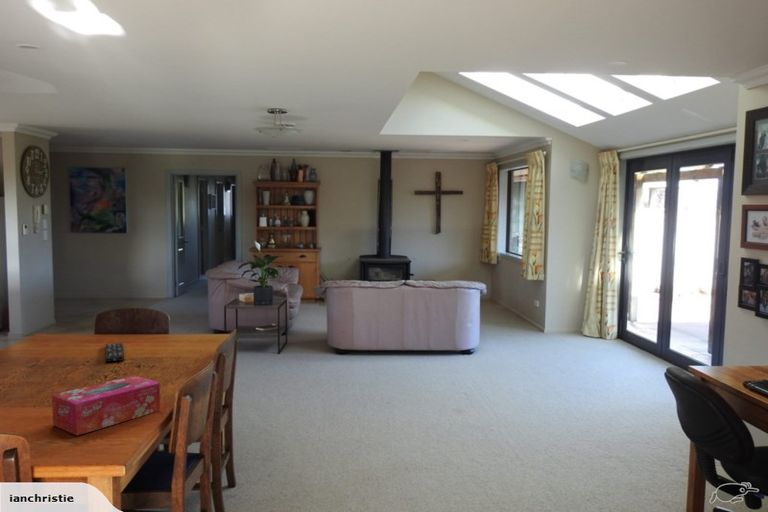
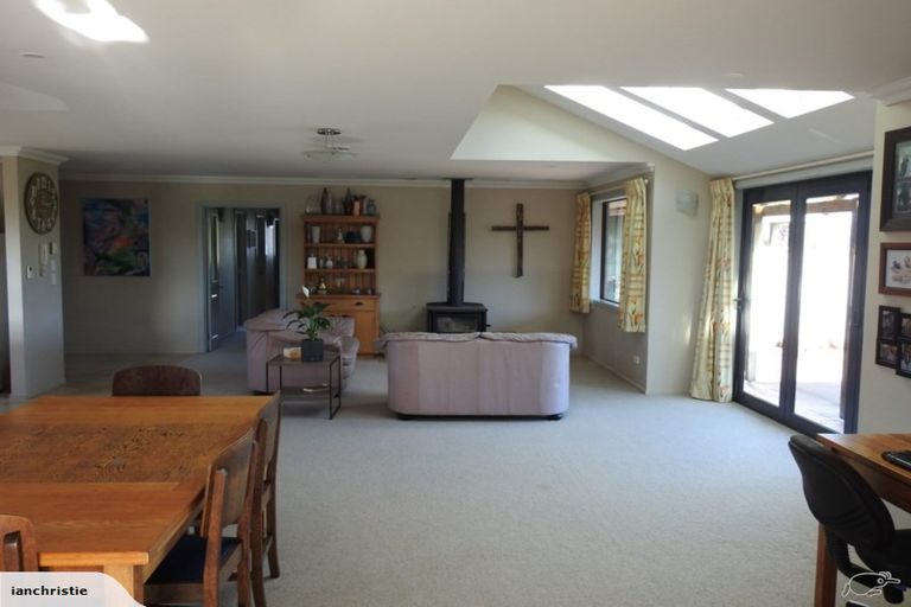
- remote control [104,342,125,363]
- tissue box [51,375,161,437]
